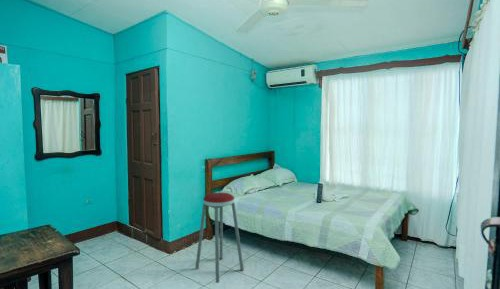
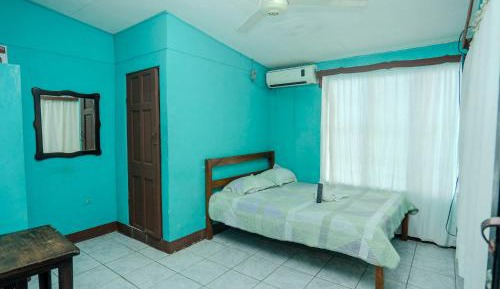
- music stool [194,191,245,284]
